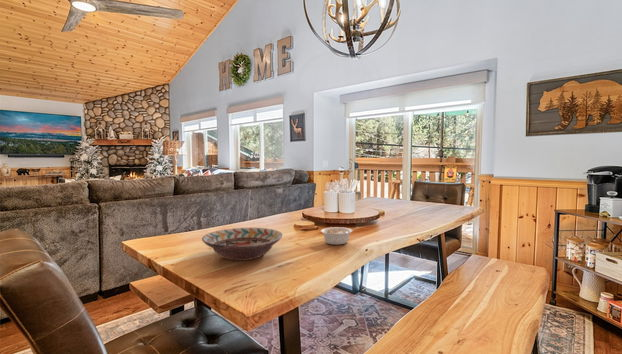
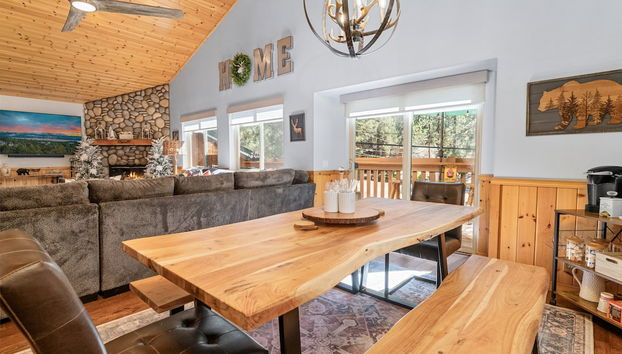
- decorative bowl [201,227,284,262]
- legume [320,226,360,246]
